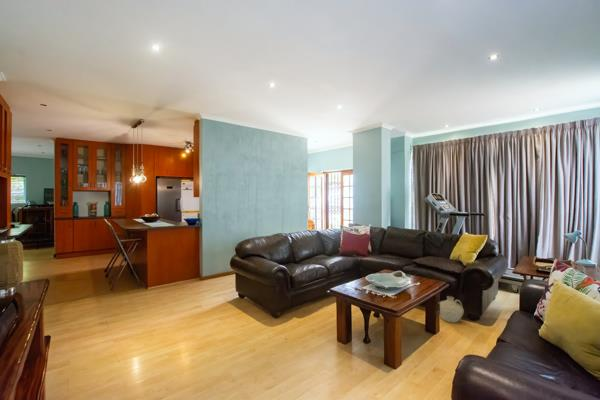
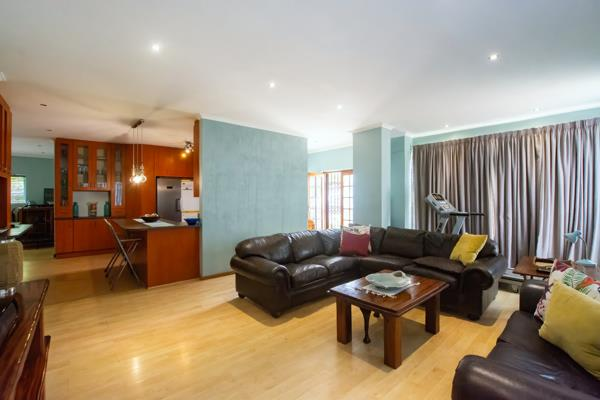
- ceramic jug [439,295,465,324]
